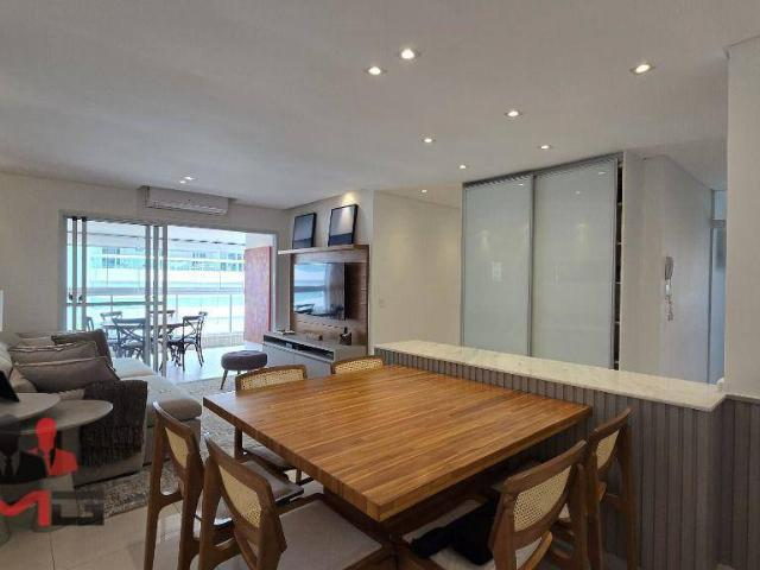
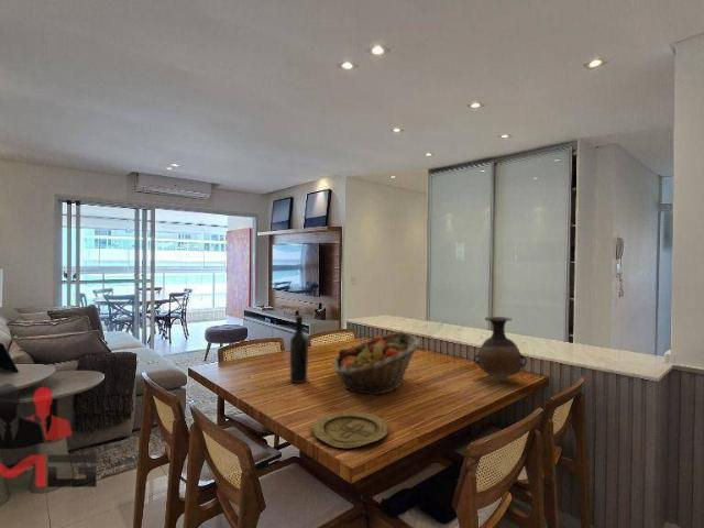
+ fruit basket [332,331,421,396]
+ wine bottle [289,315,309,384]
+ plate [311,411,389,449]
+ vase [473,316,528,382]
